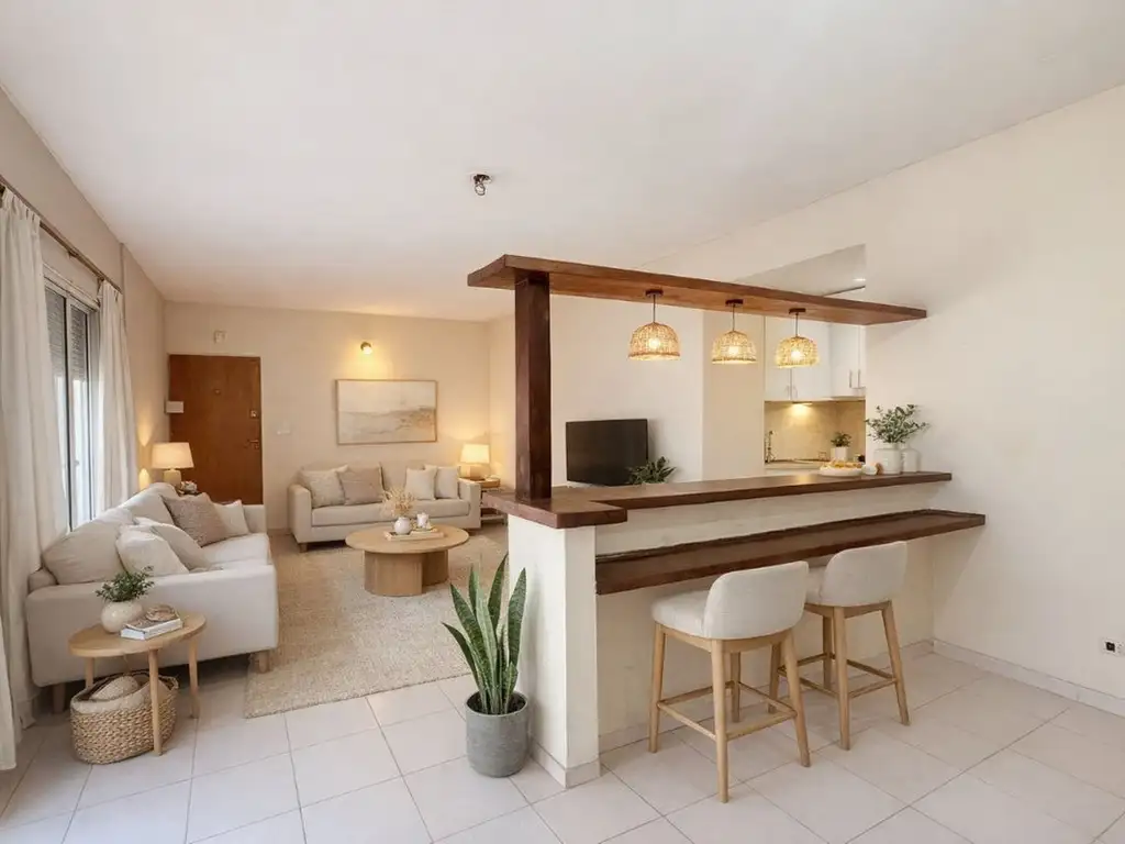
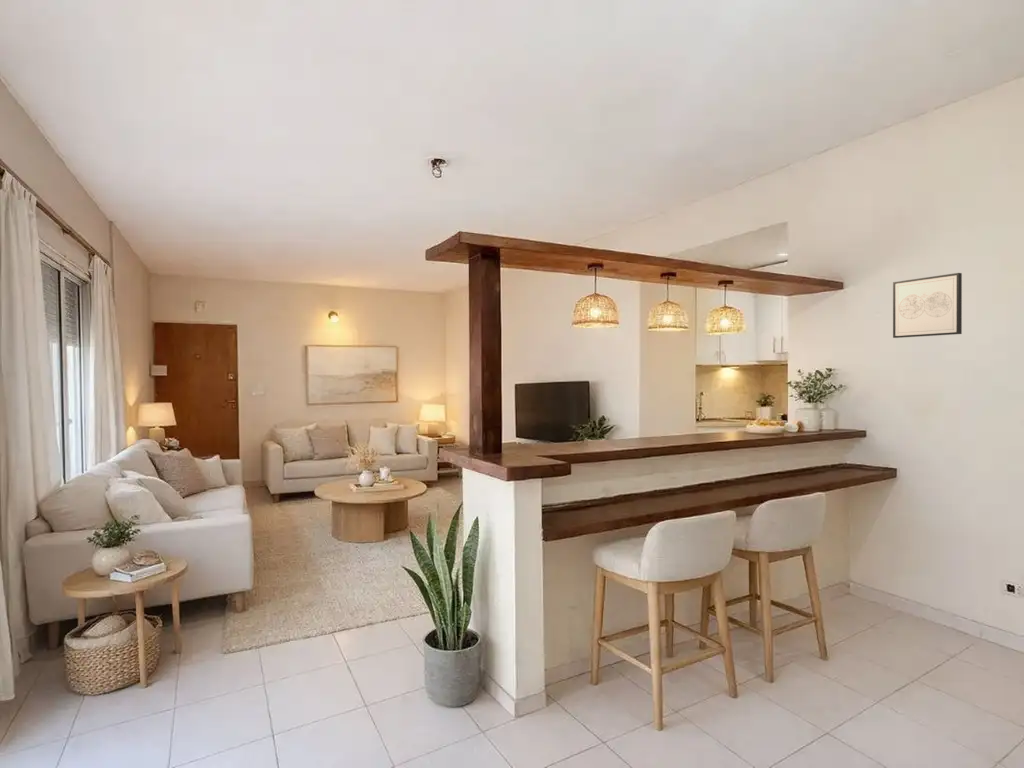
+ wall art [892,272,963,339]
